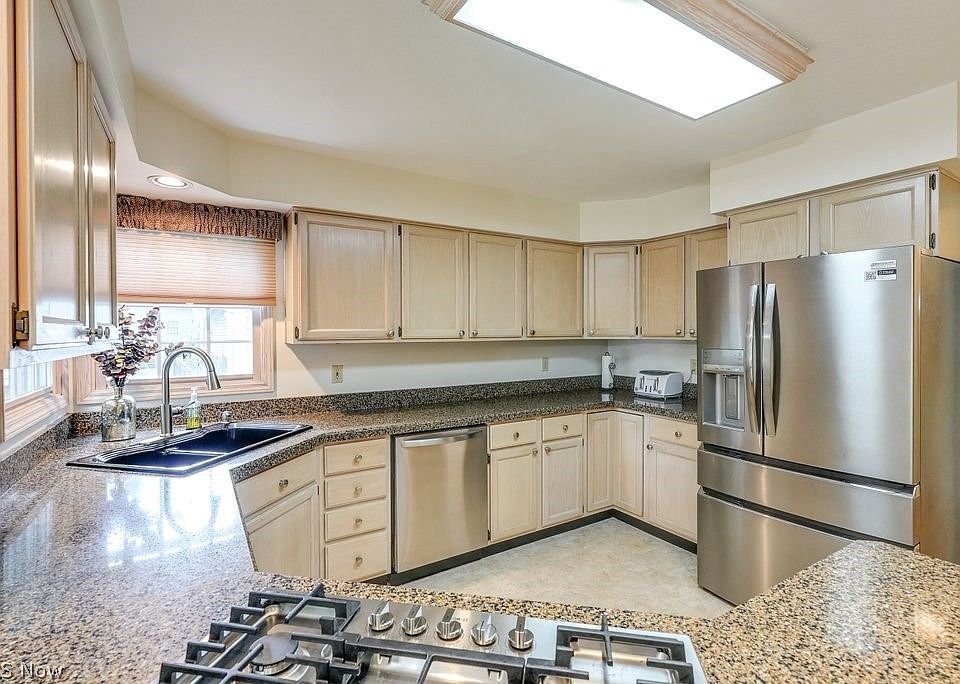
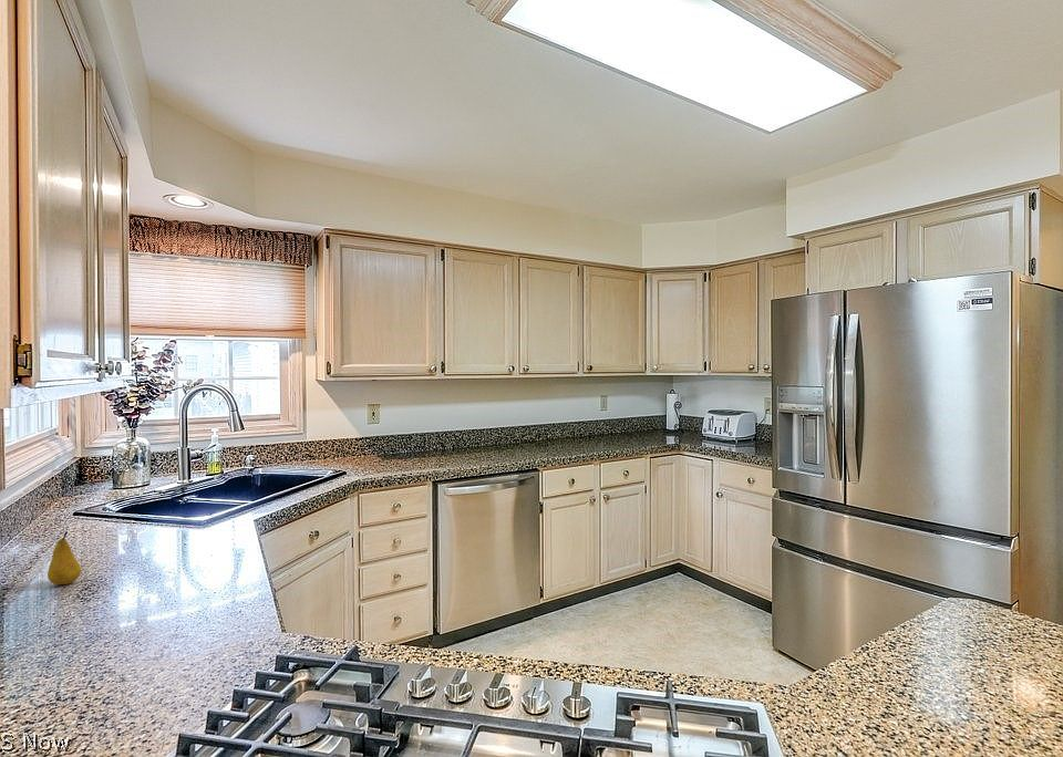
+ fruit [47,530,82,585]
